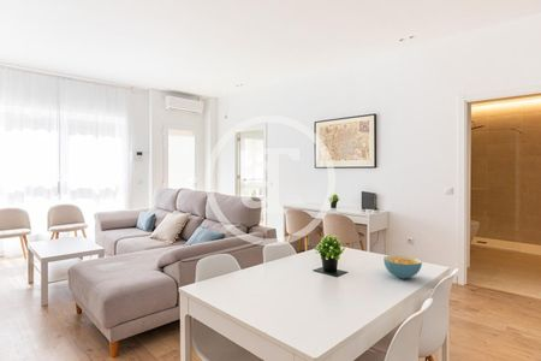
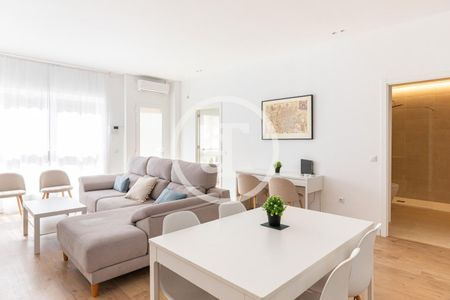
- cereal bowl [382,254,423,280]
